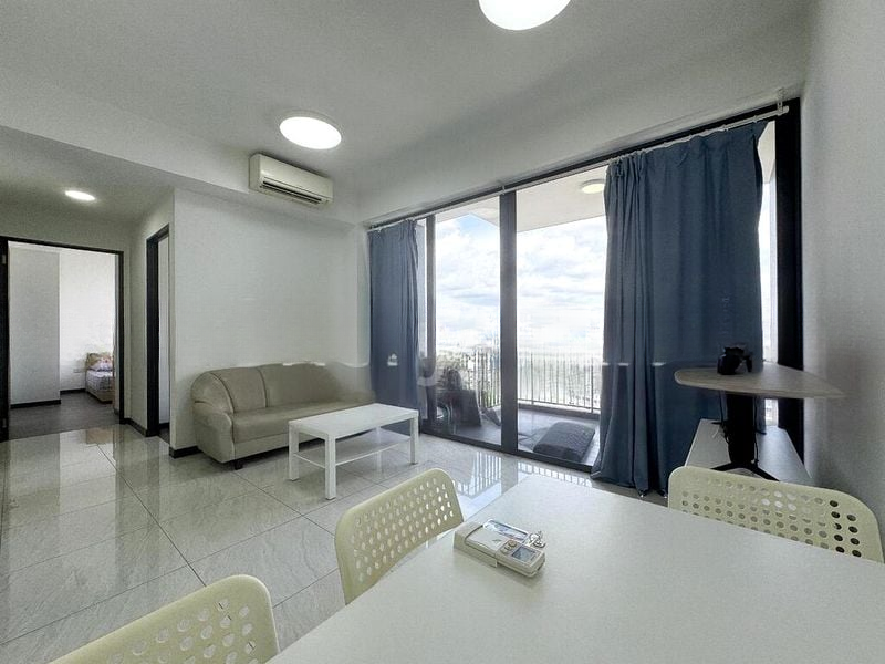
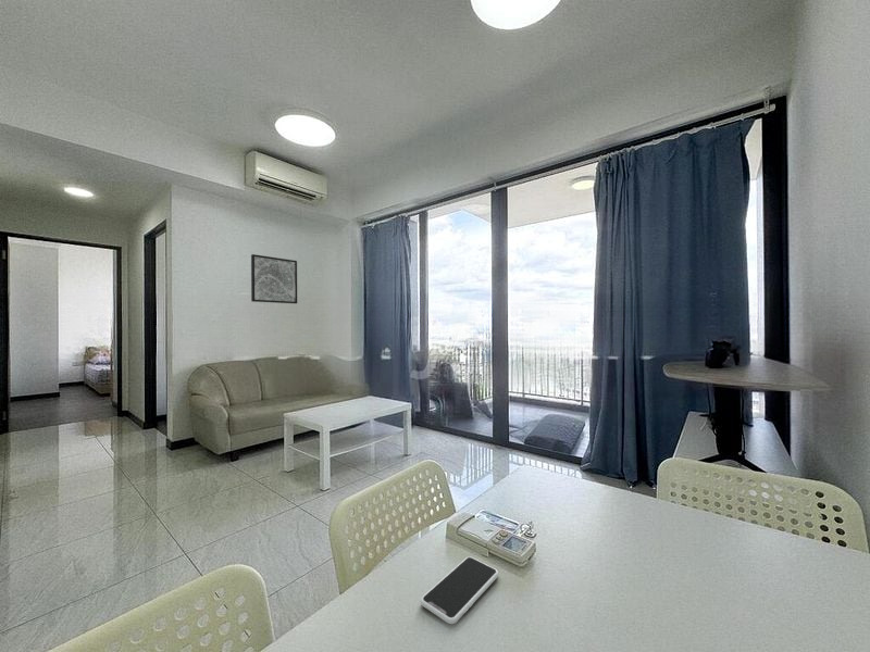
+ wall art [250,253,298,304]
+ smartphone [420,556,499,625]
